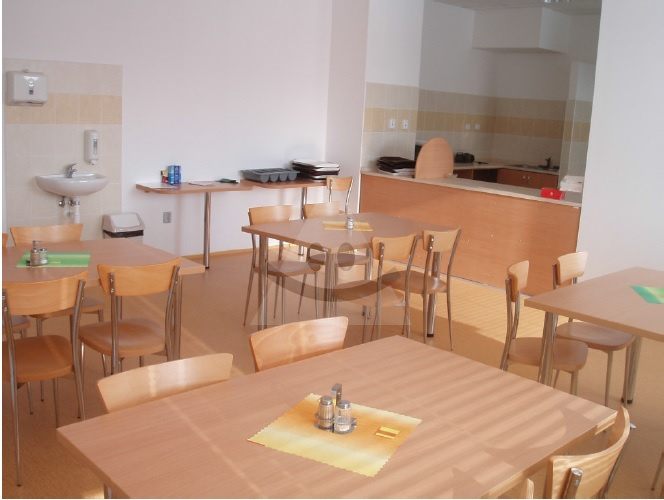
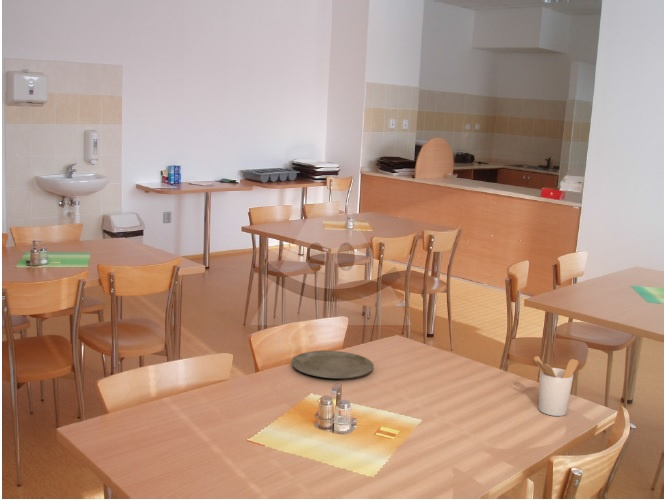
+ plate [291,350,375,379]
+ utensil holder [532,355,579,417]
